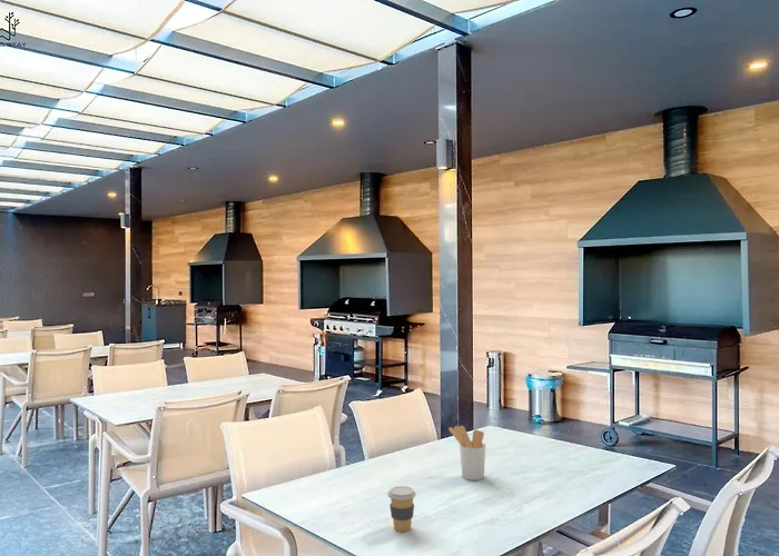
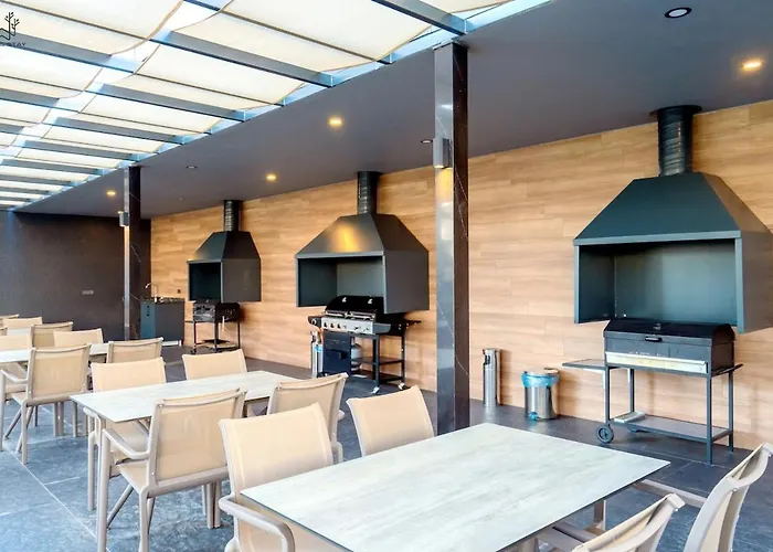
- coffee cup [387,485,417,533]
- utensil holder [447,425,486,481]
